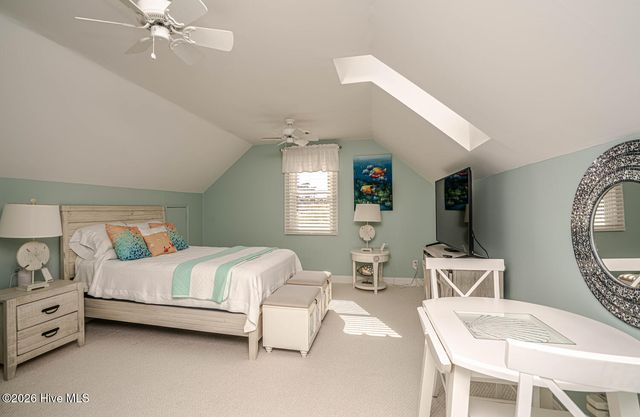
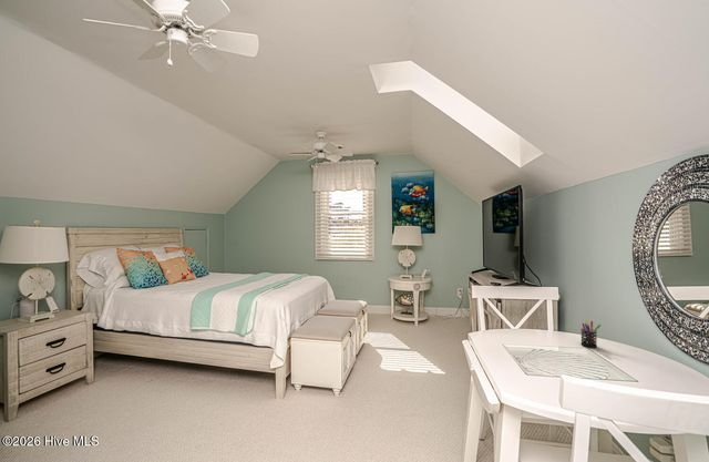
+ pen holder [579,319,602,349]
